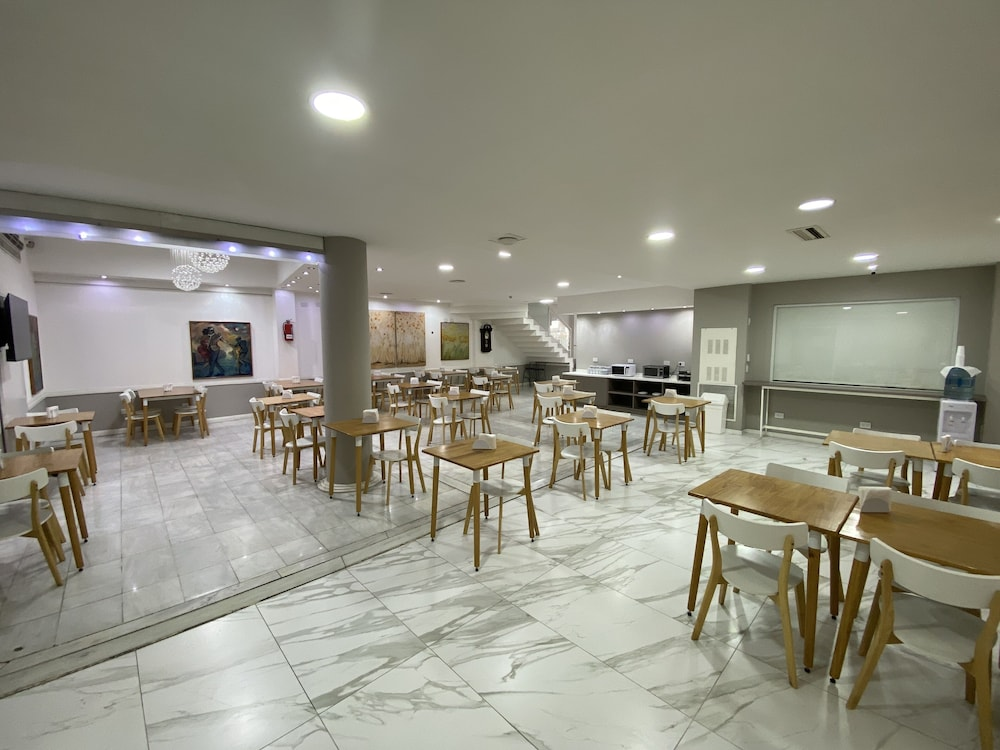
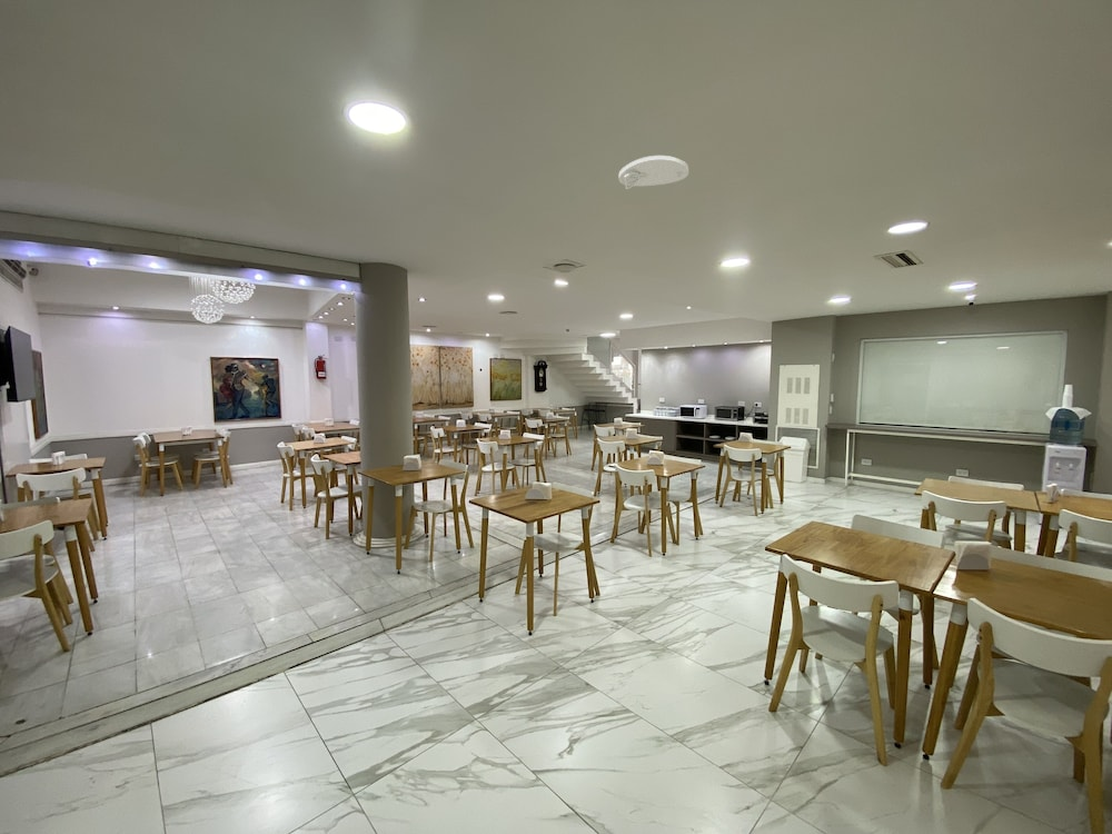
+ smoke detector [617,155,689,190]
